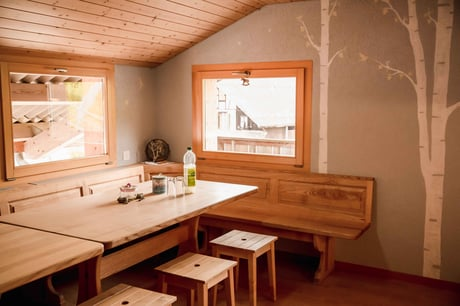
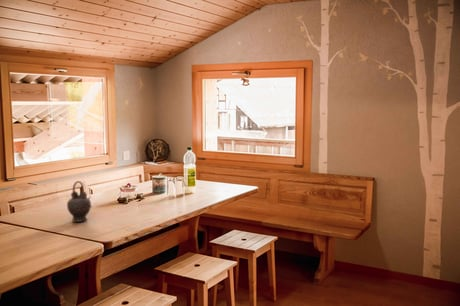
+ teapot [66,180,93,223]
